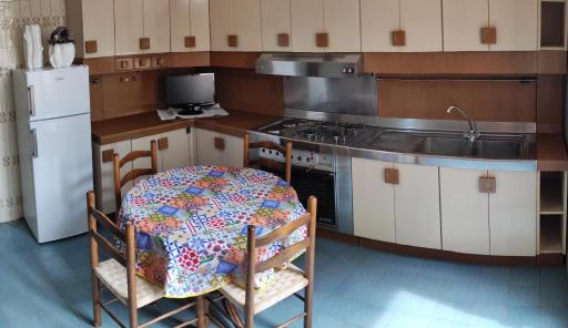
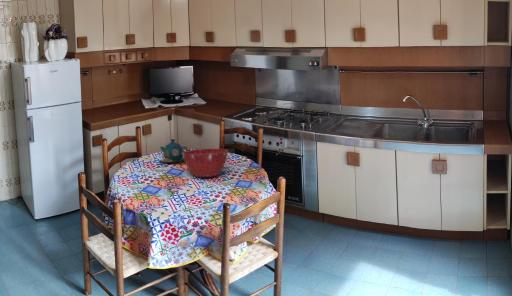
+ mixing bowl [182,148,229,178]
+ teapot [156,138,189,164]
